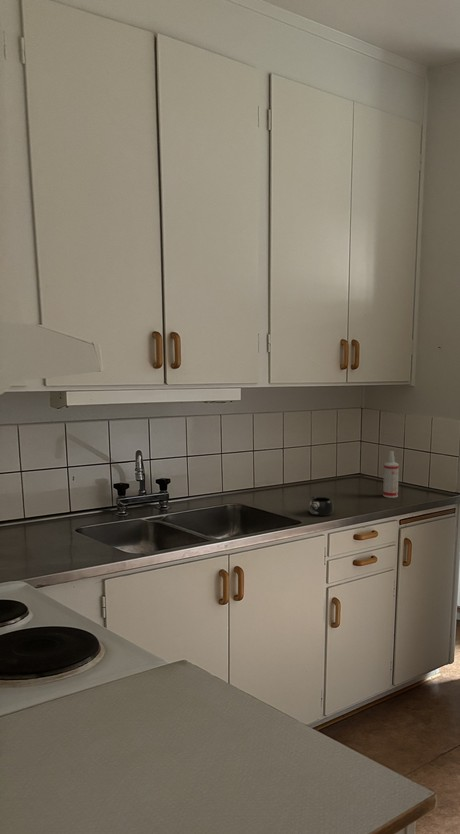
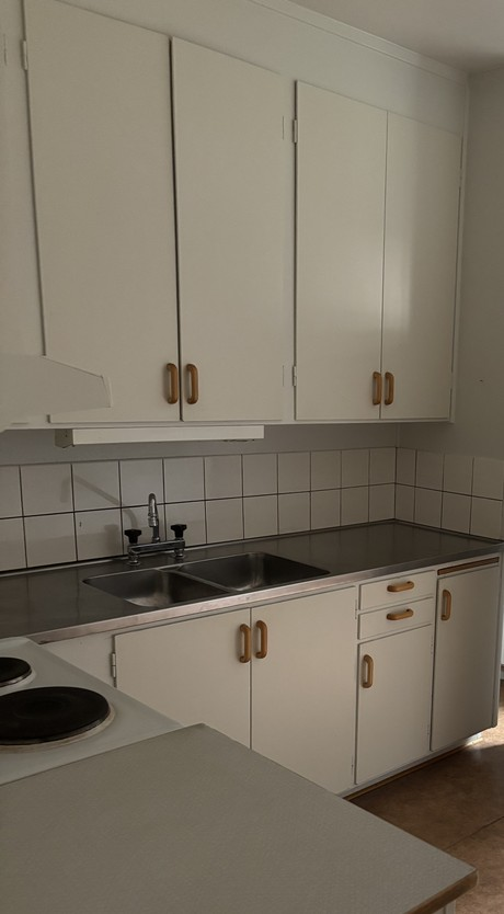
- mug [308,495,335,517]
- spray bottle [382,450,400,499]
